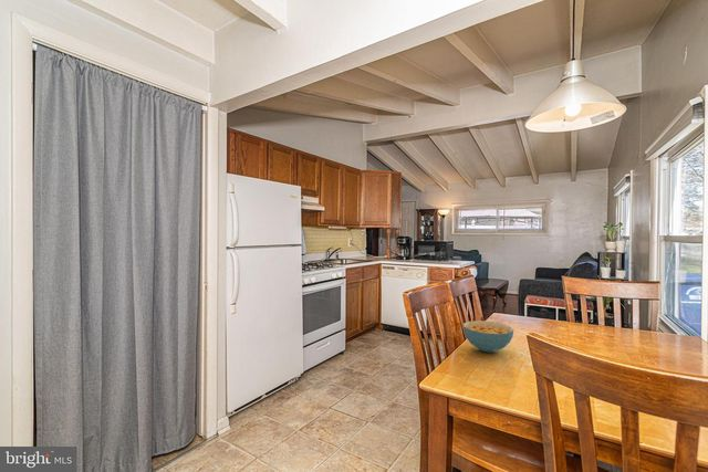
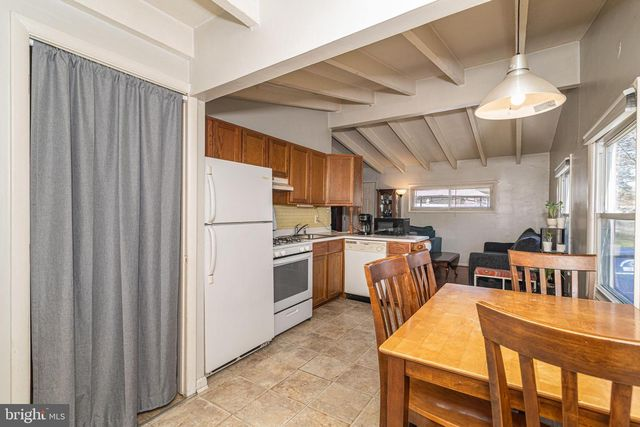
- cereal bowl [462,319,514,354]
